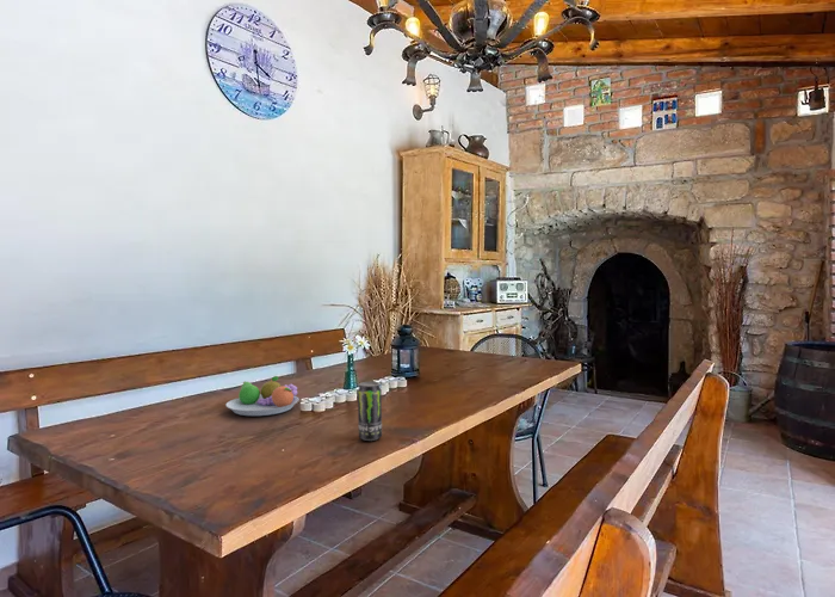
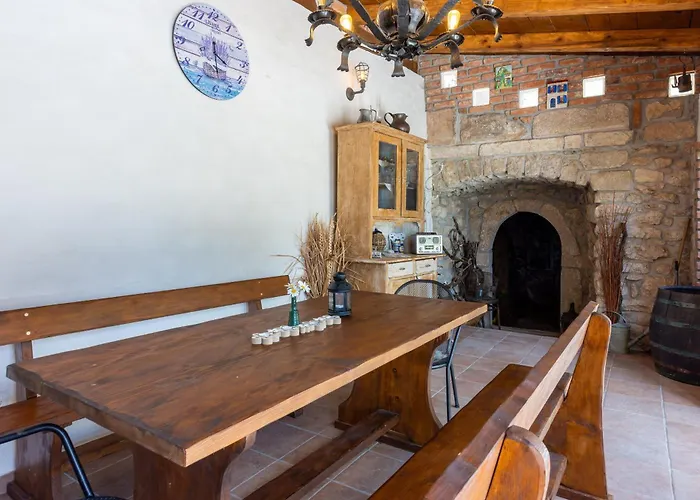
- beverage can [357,381,383,442]
- fruit bowl [224,375,301,417]
